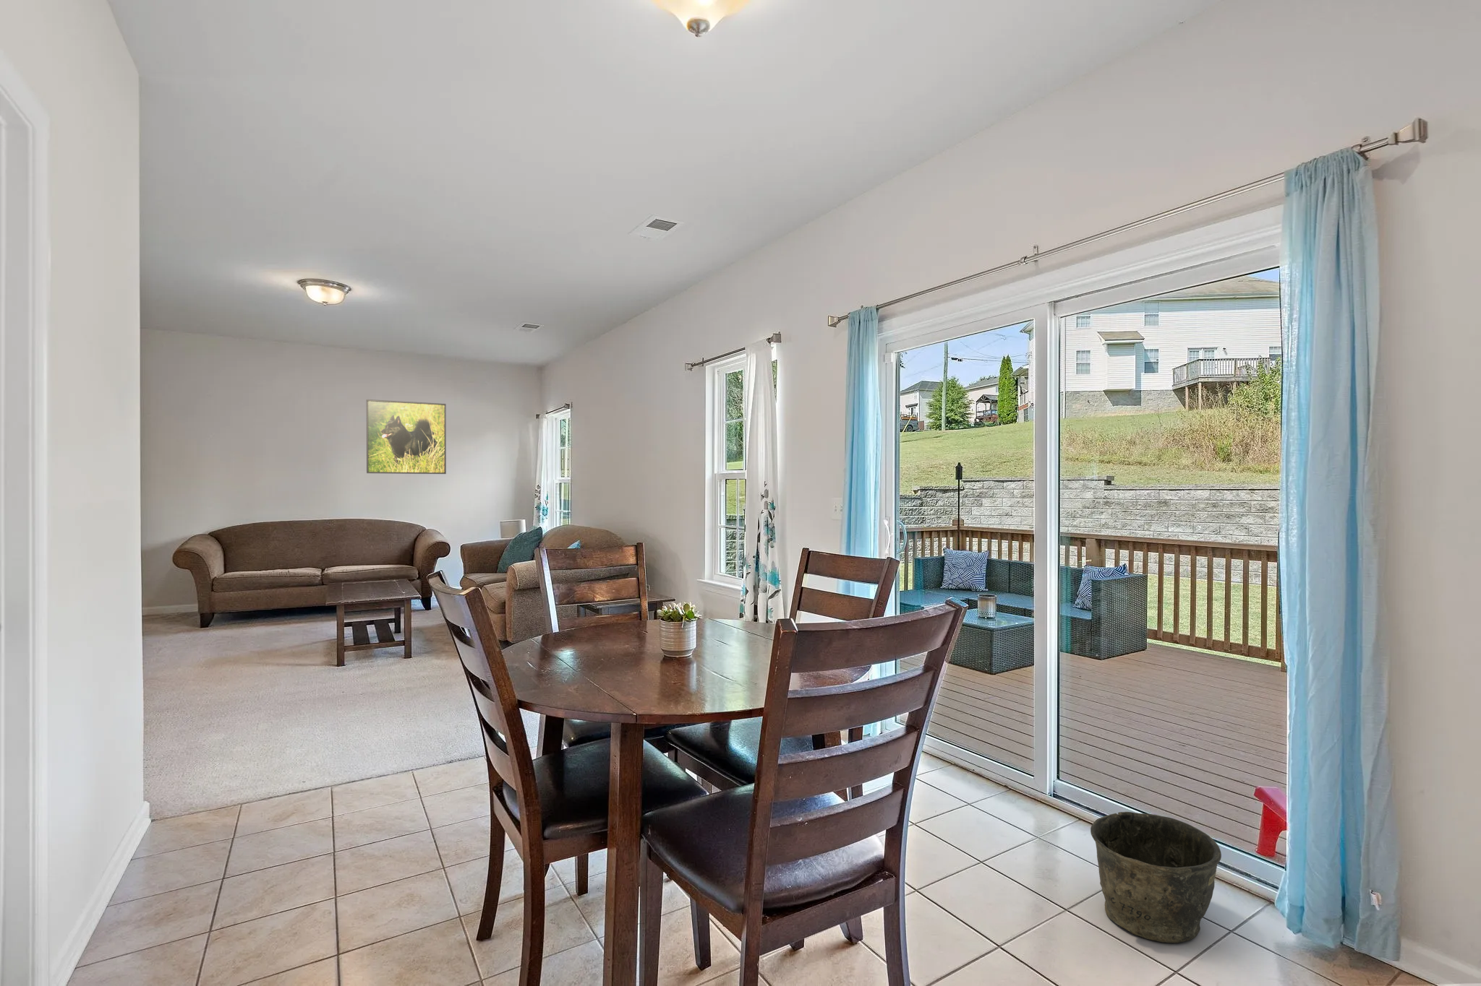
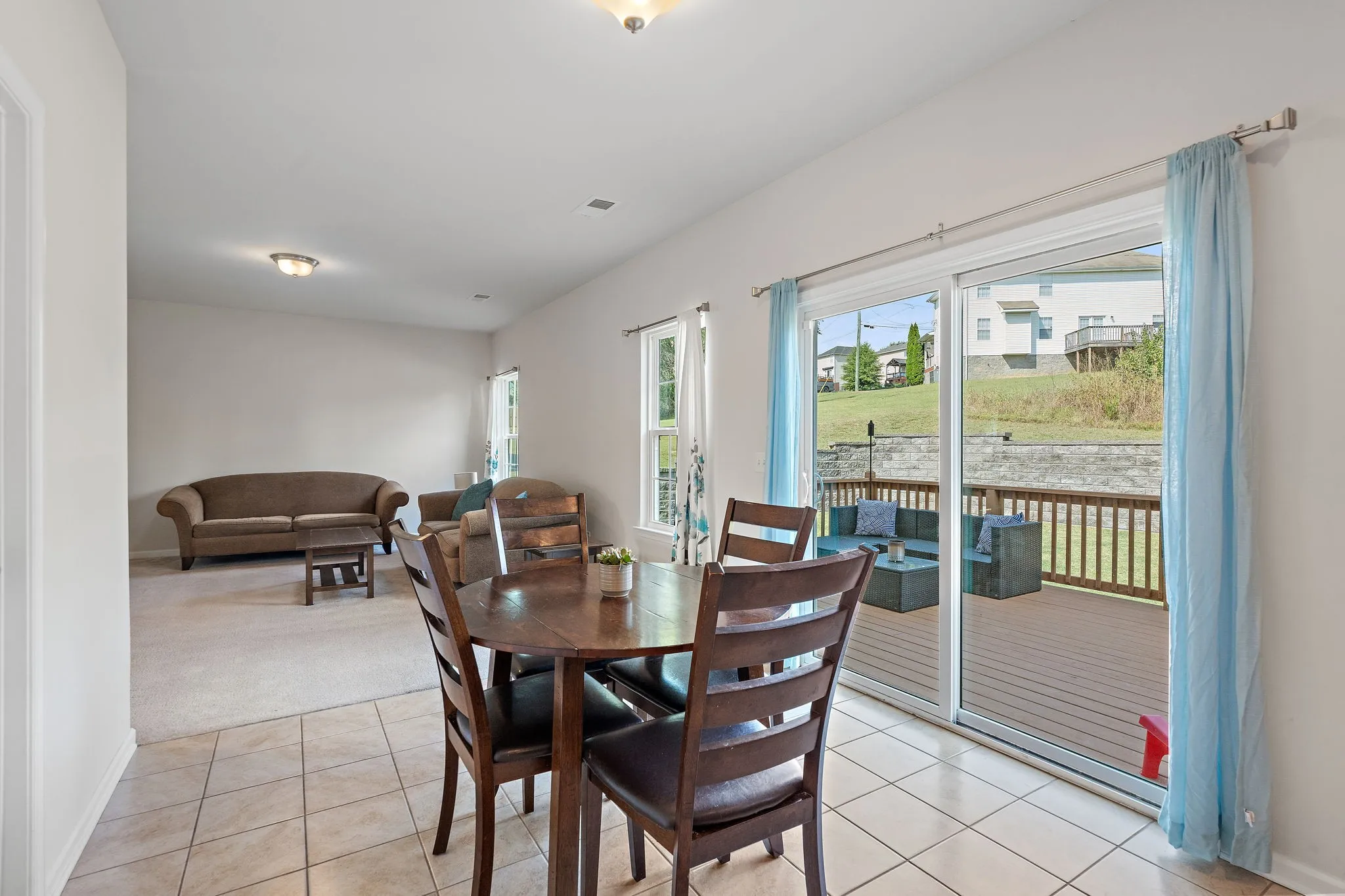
- bucket [1090,811,1222,943]
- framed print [366,398,447,474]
